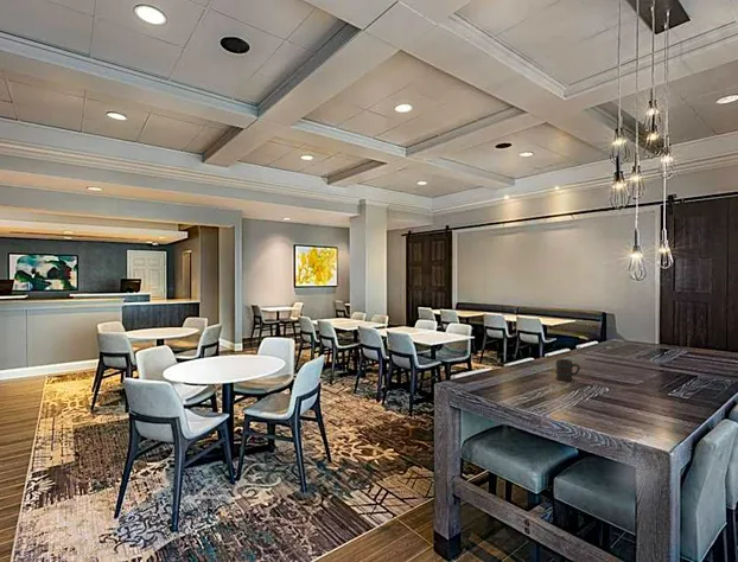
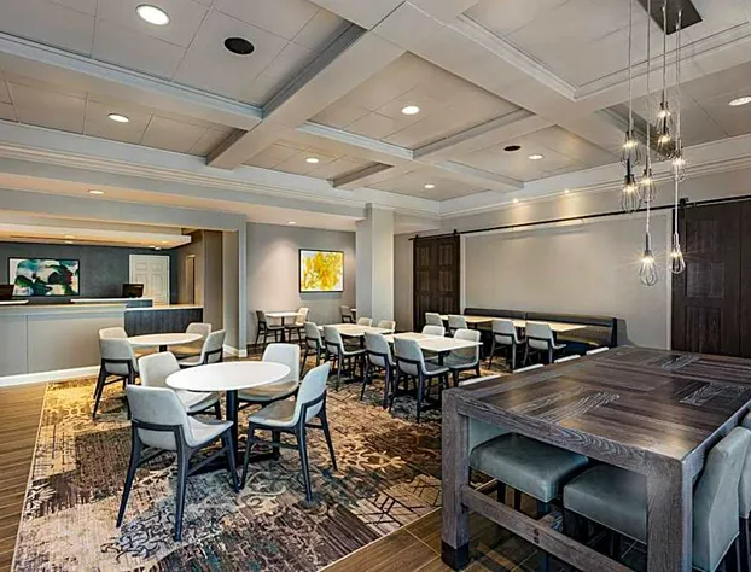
- mug [554,358,581,382]
